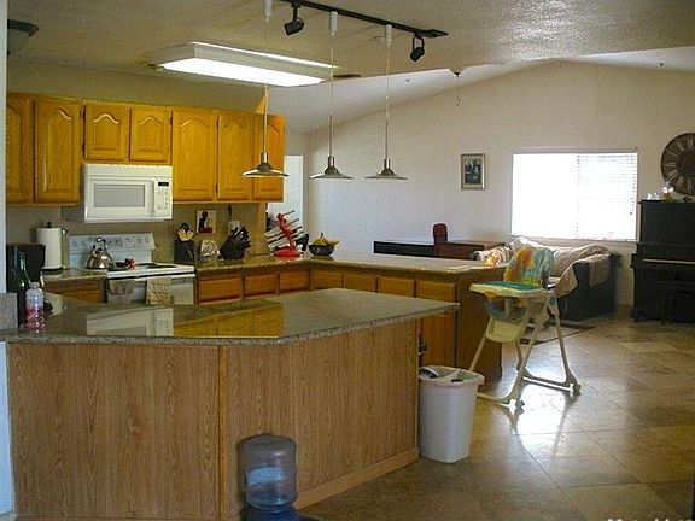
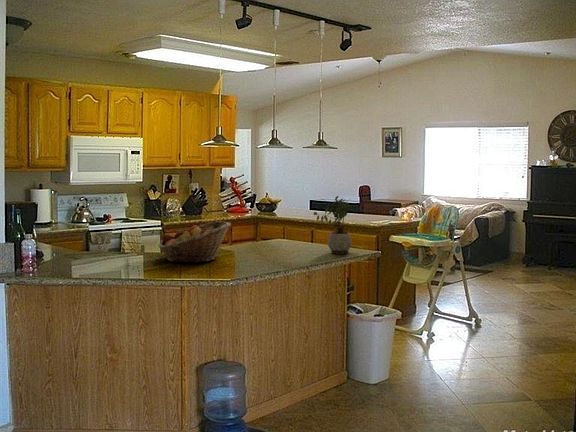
+ potted plant [312,195,353,255]
+ fruit basket [158,220,232,264]
